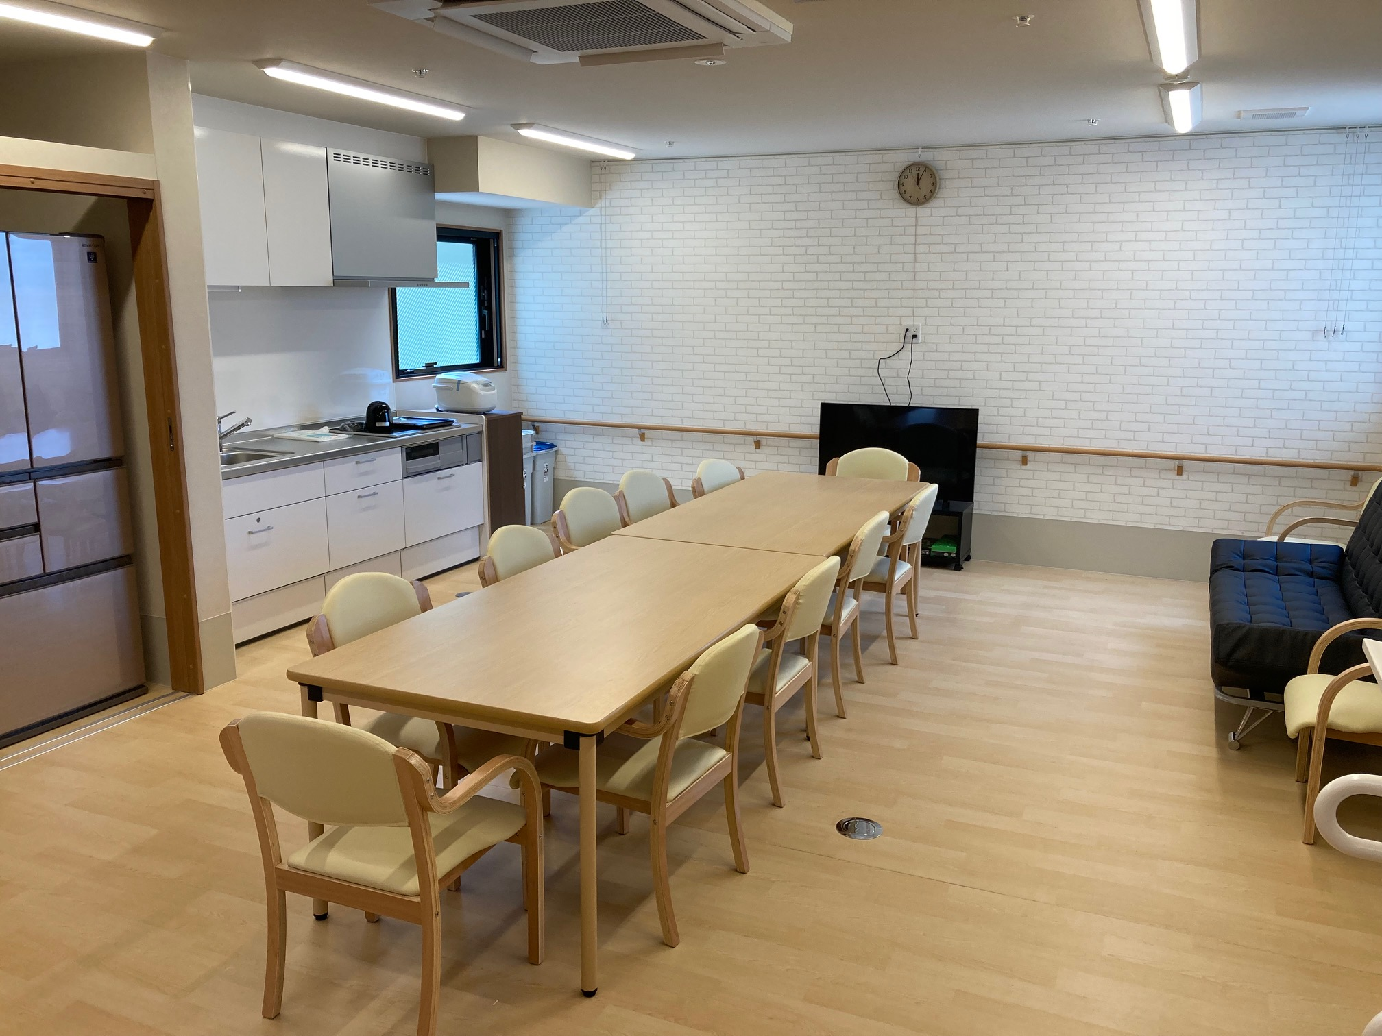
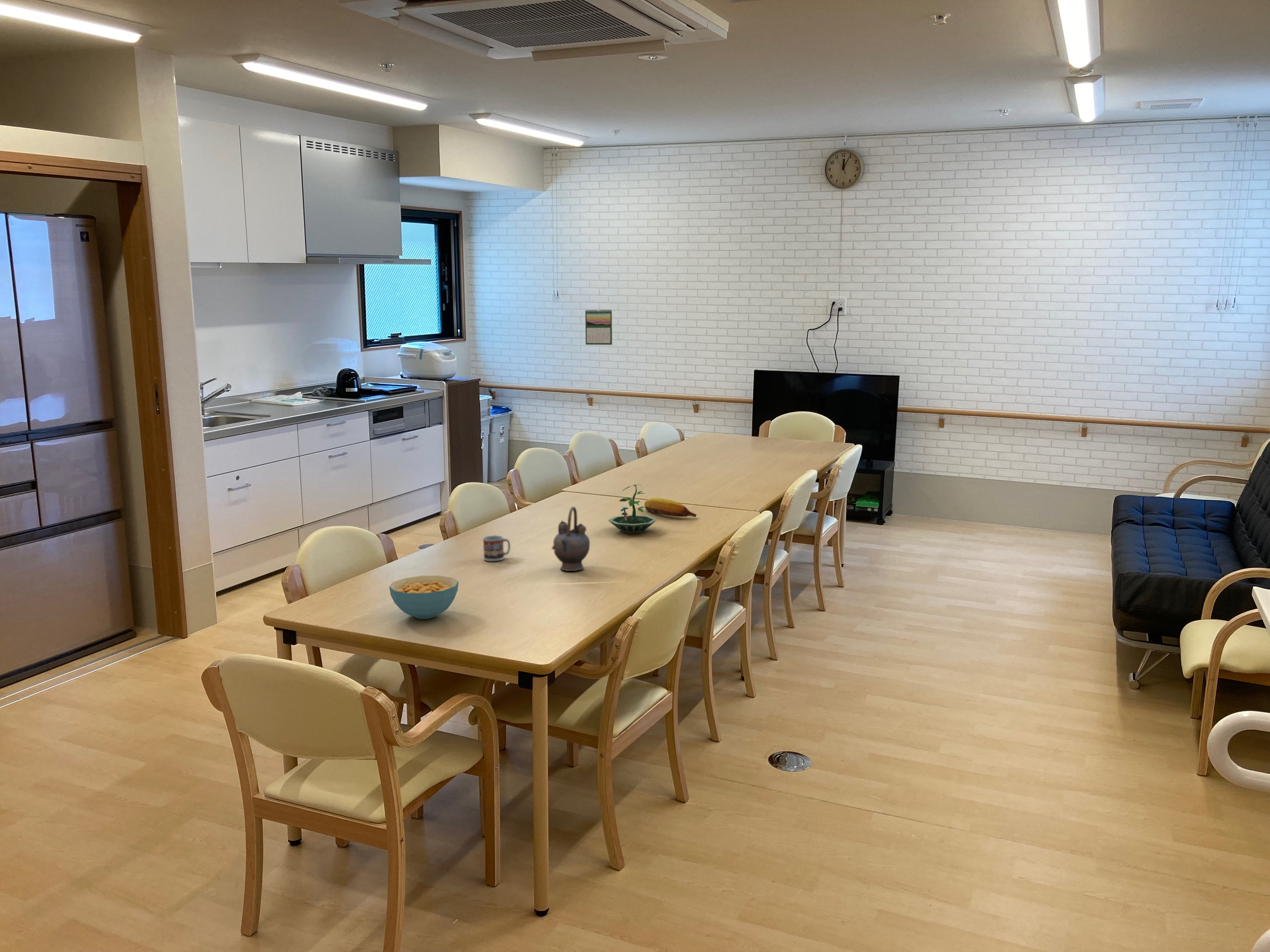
+ fruit [644,497,697,518]
+ calendar [585,309,613,346]
+ cereal bowl [389,575,459,620]
+ teapot [551,506,591,572]
+ terrarium [607,484,658,535]
+ cup [482,535,511,562]
